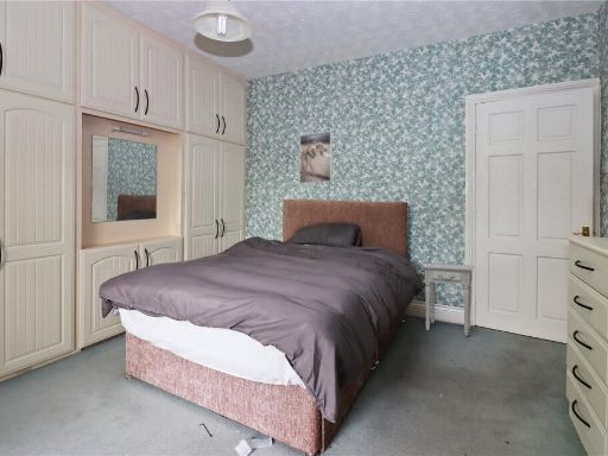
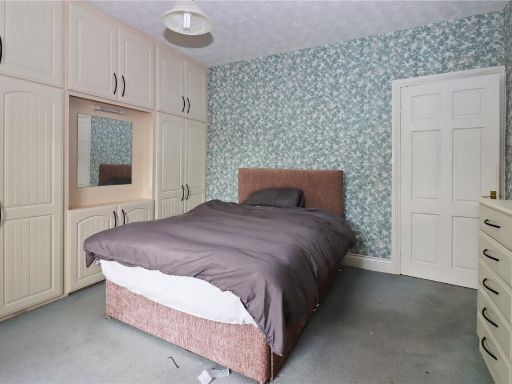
- nightstand [422,262,475,337]
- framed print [298,129,334,185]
